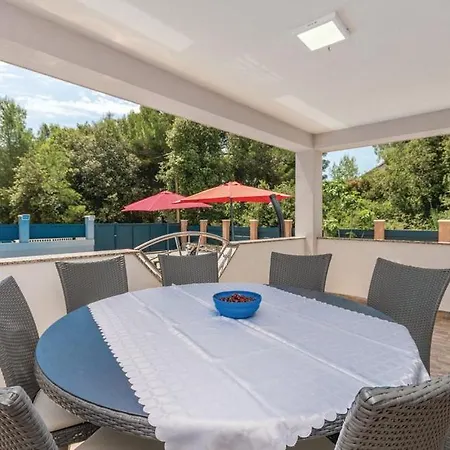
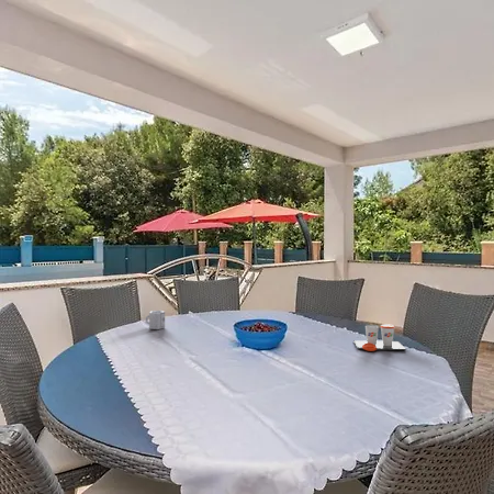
+ cup [352,323,407,352]
+ cup [145,310,166,330]
